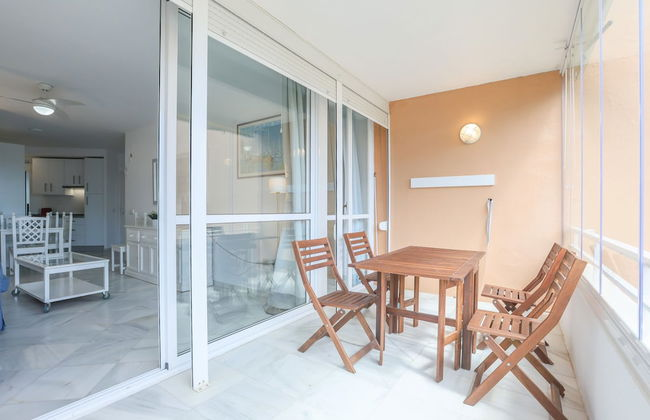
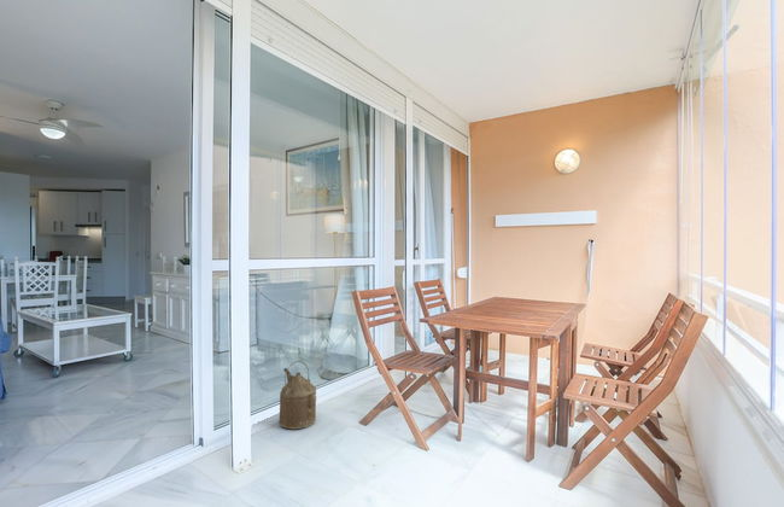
+ watering can [279,360,317,430]
